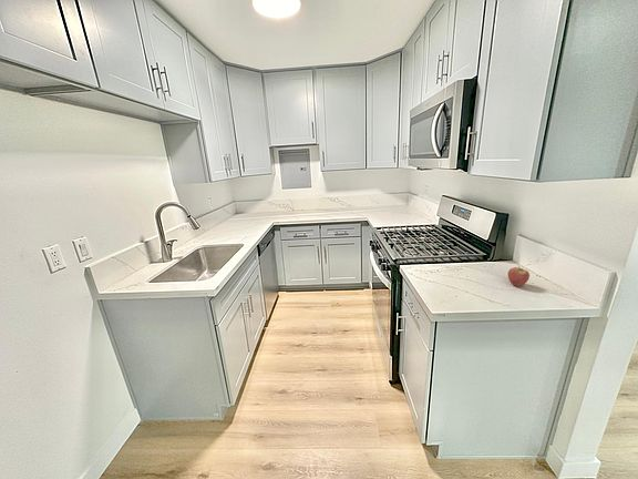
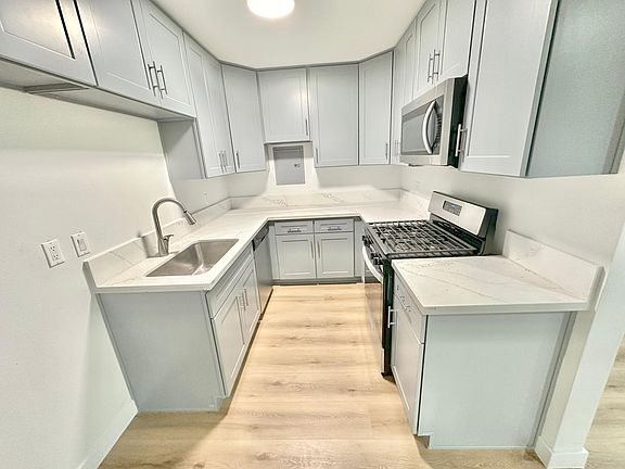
- fruit [507,264,531,287]
